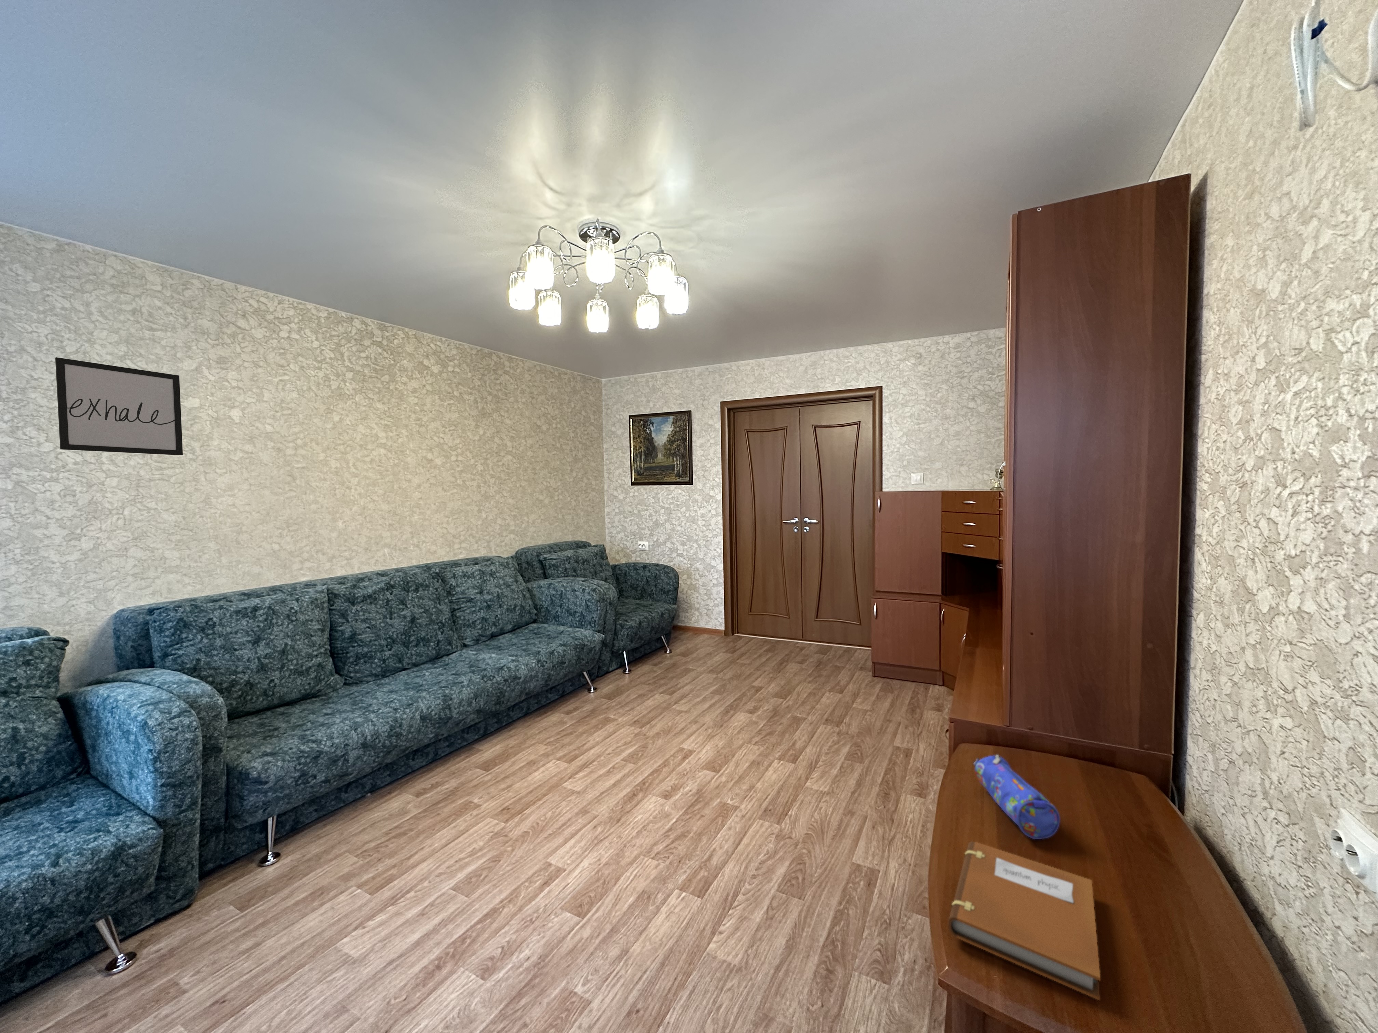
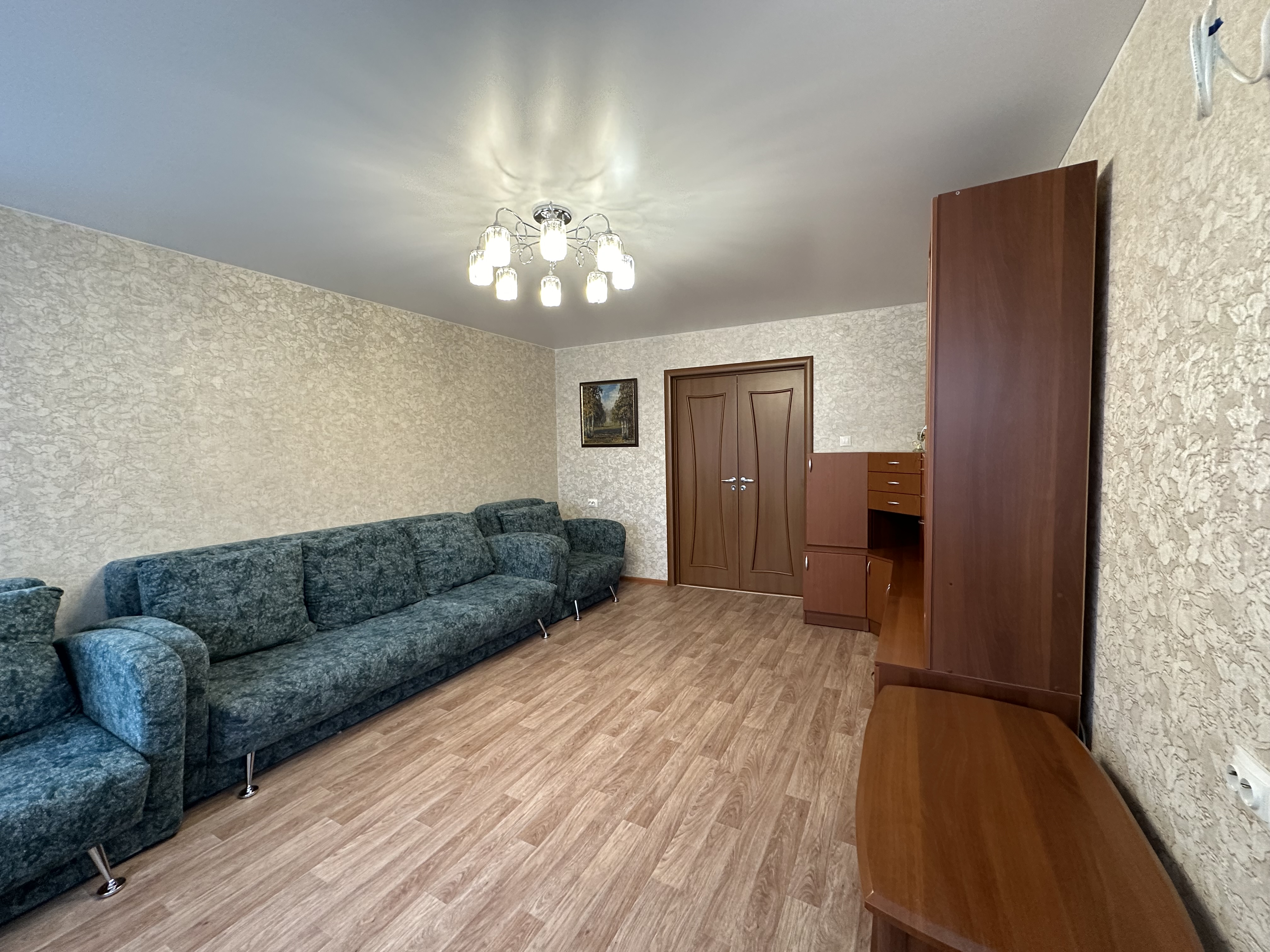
- pencil case [973,754,1060,840]
- wall art [55,357,183,456]
- notebook [947,841,1101,1000]
